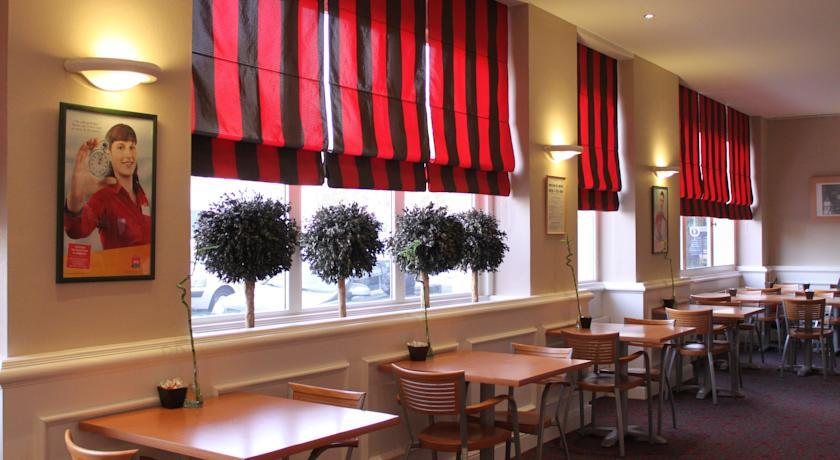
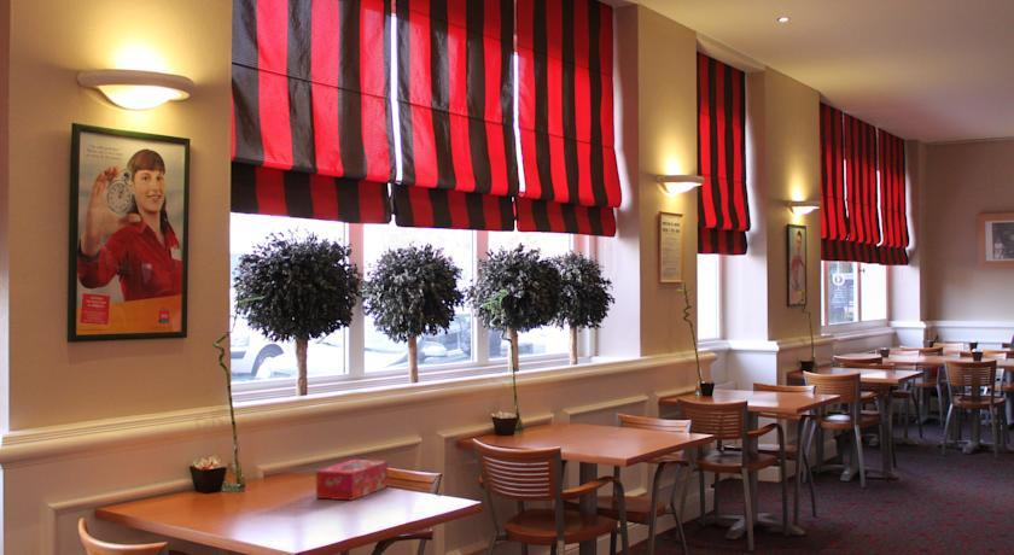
+ tissue box [315,458,389,502]
